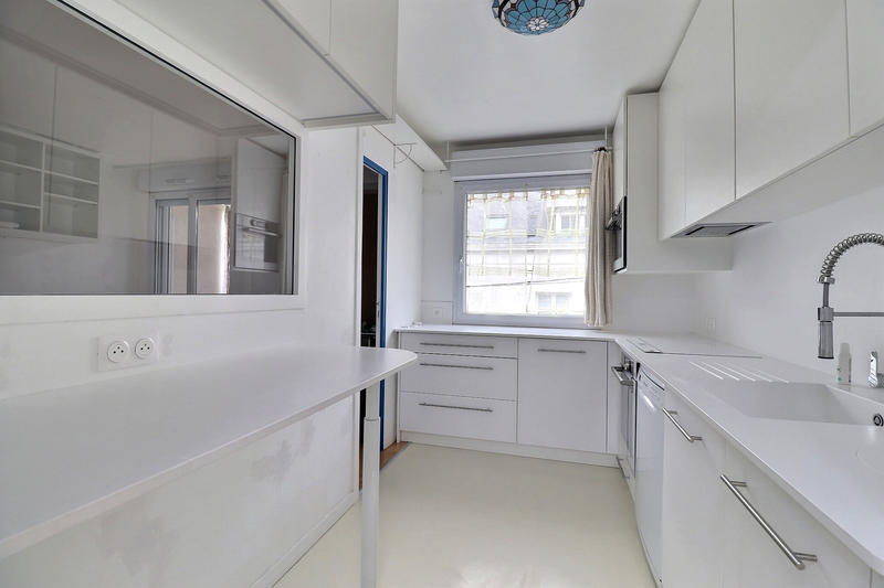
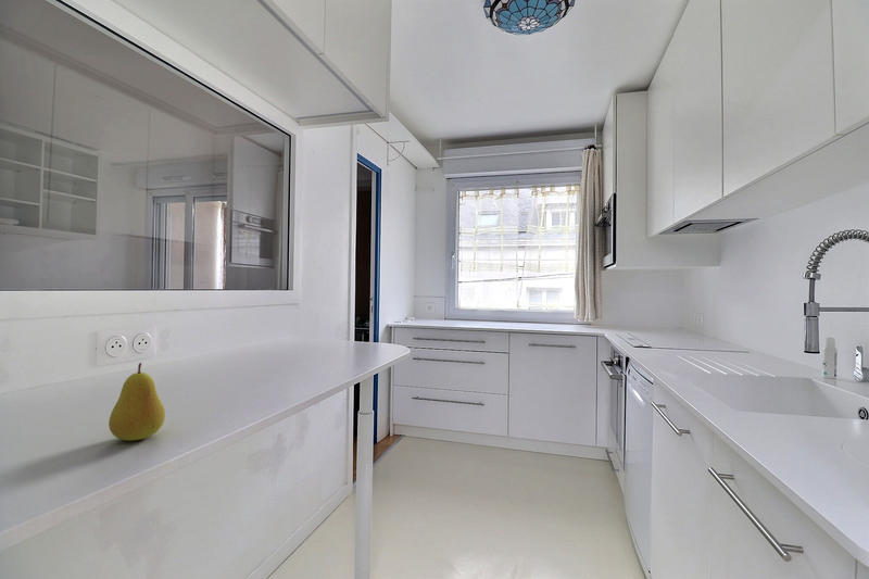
+ fruit [108,362,166,442]
